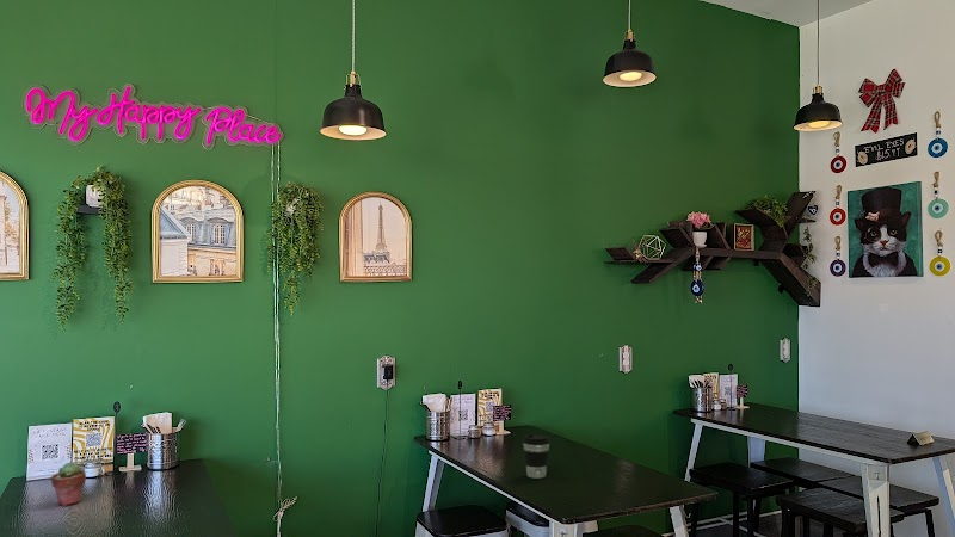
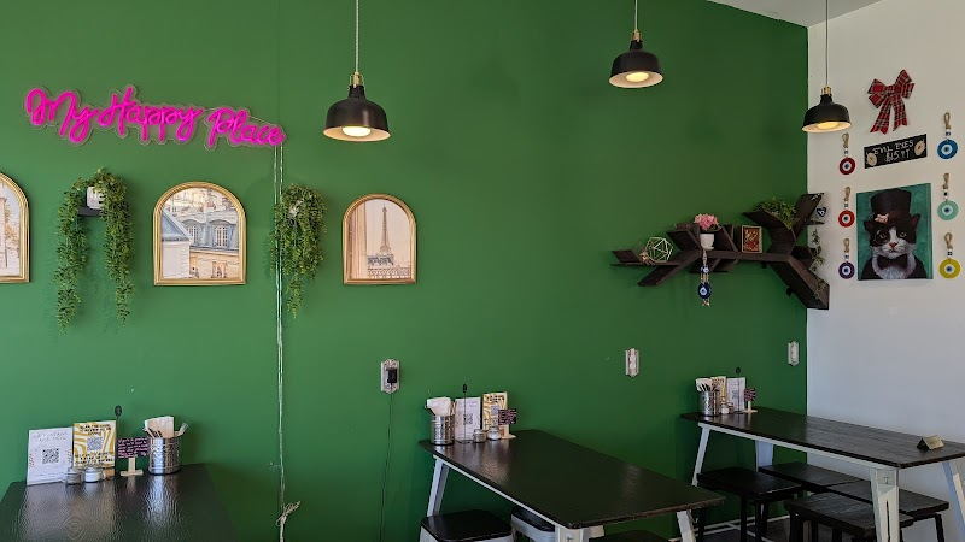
- potted succulent [50,462,87,507]
- coffee cup [522,433,552,480]
